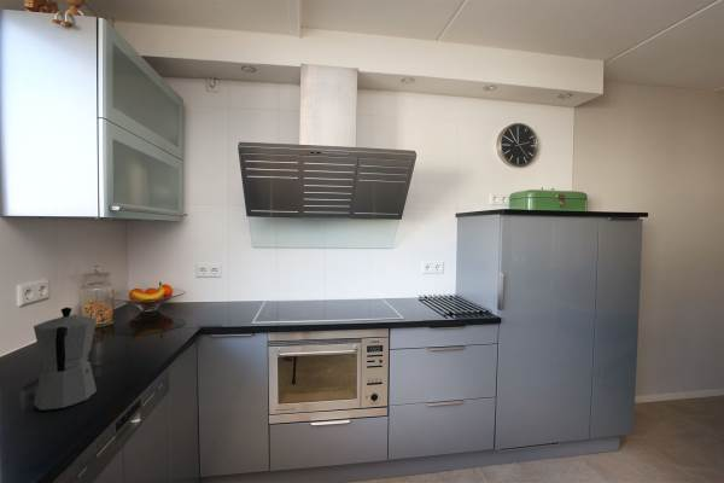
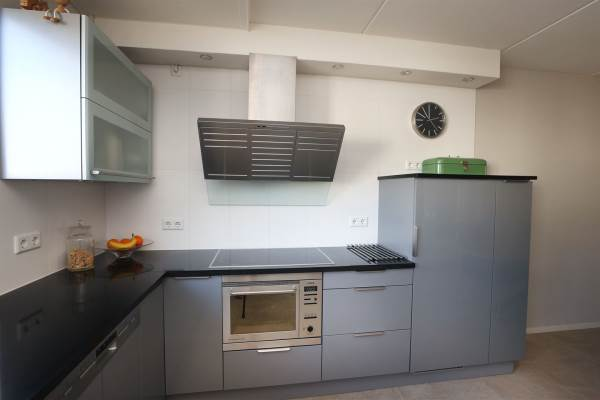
- moka pot [33,307,98,411]
